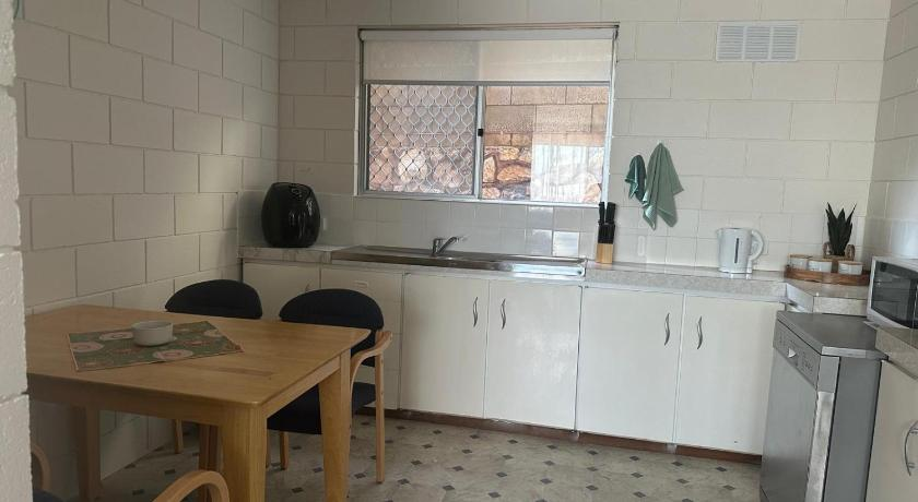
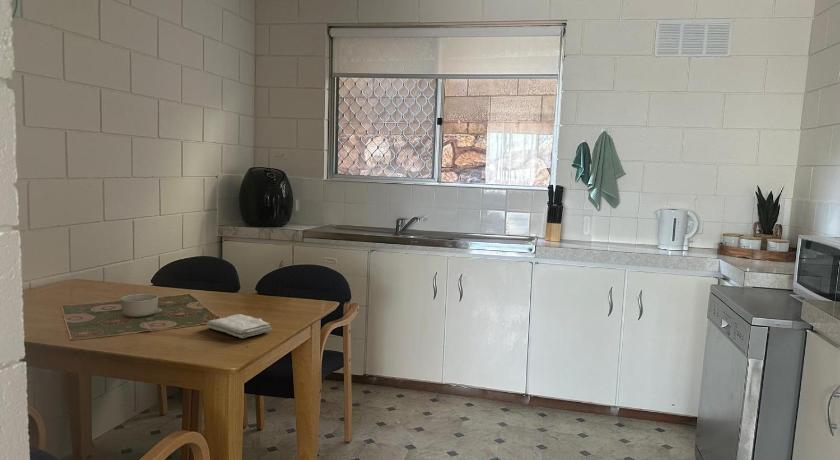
+ washcloth [206,313,273,339]
